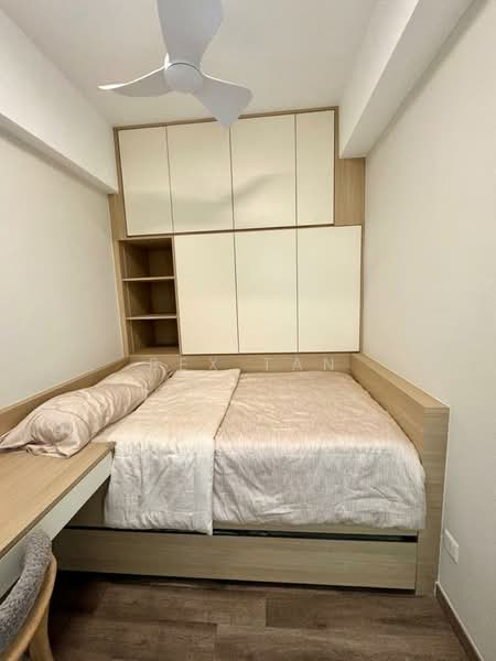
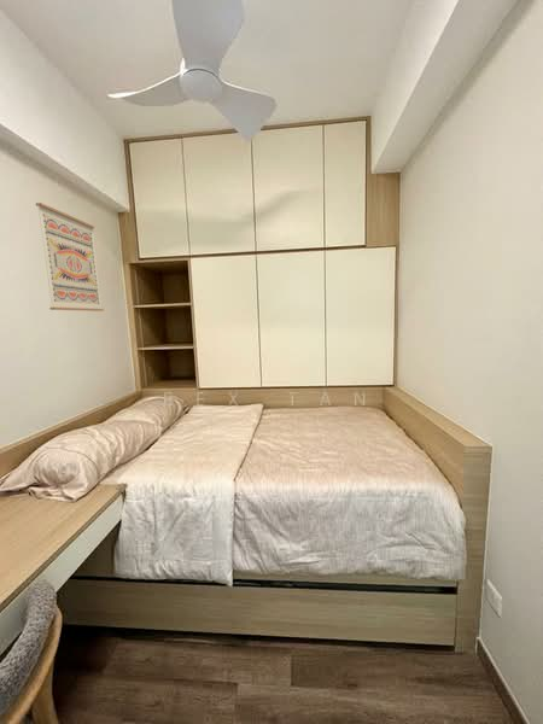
+ wall art [35,202,105,313]
